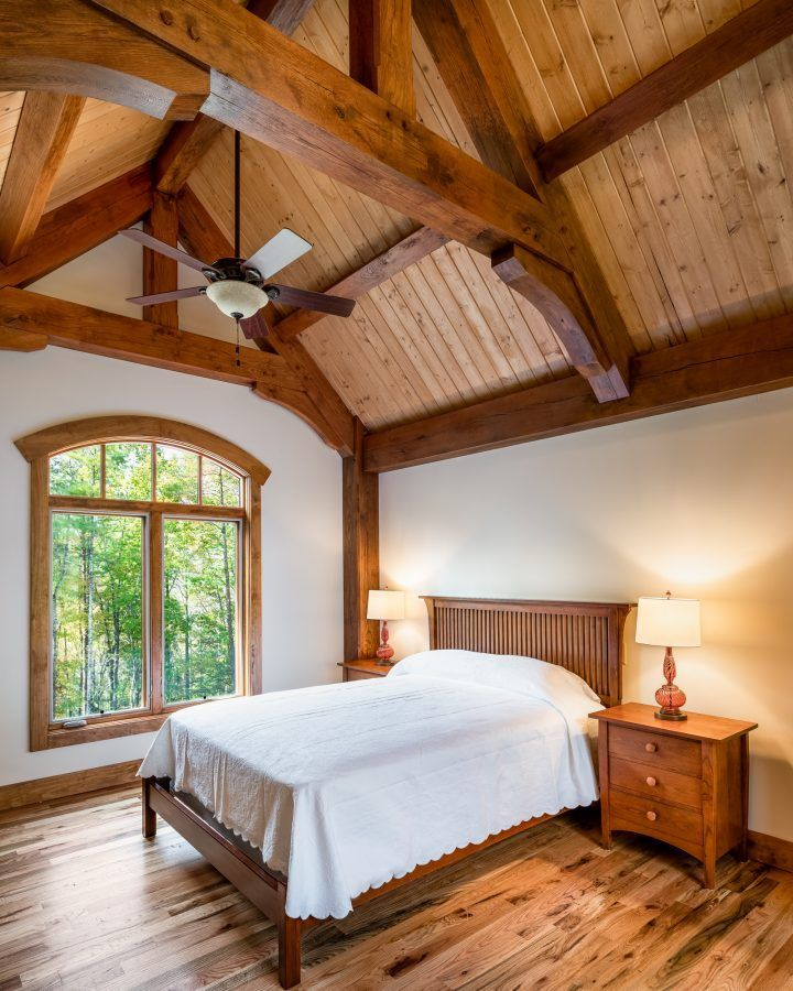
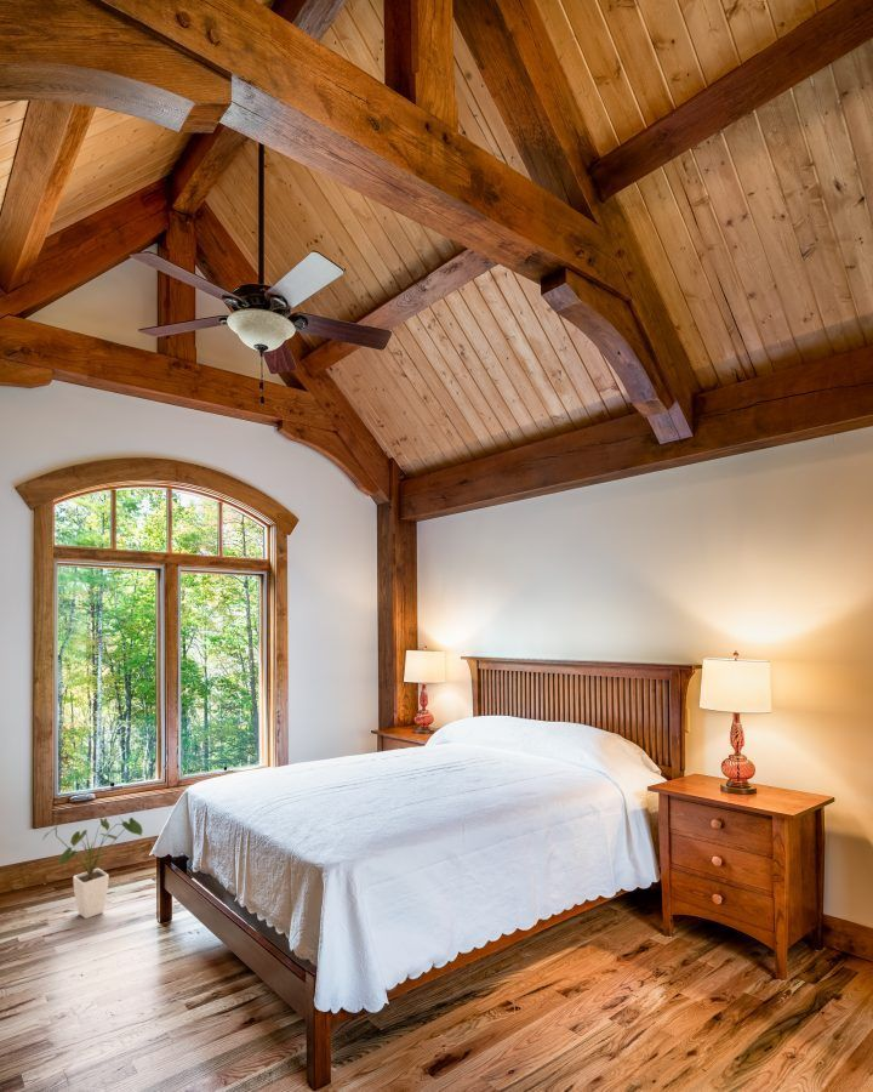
+ house plant [41,817,143,920]
